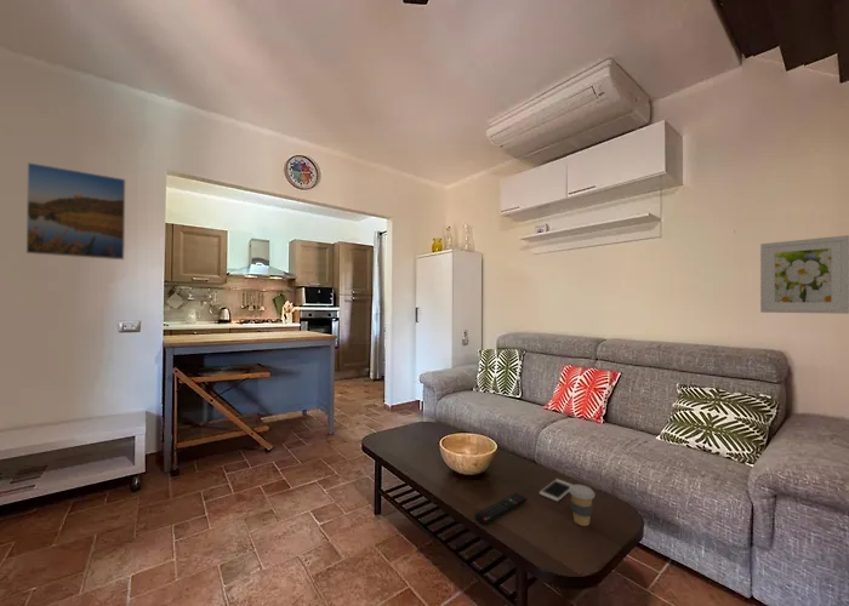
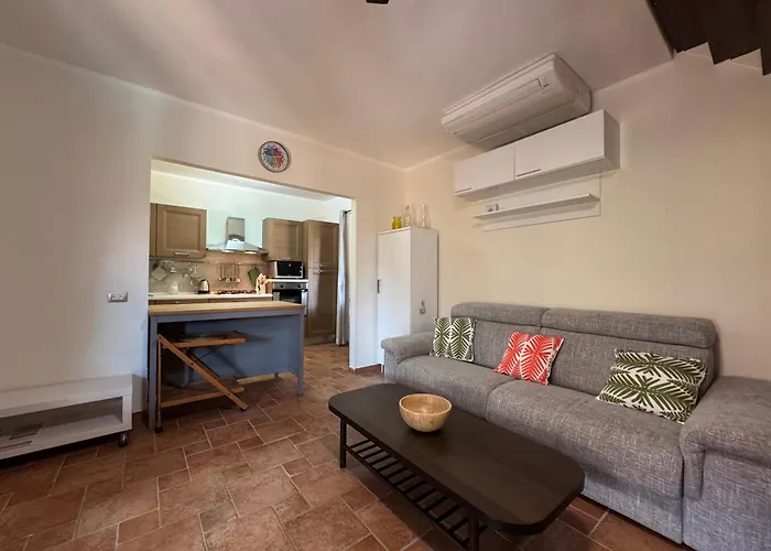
- cell phone [539,478,574,503]
- remote control [473,492,529,525]
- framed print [25,161,126,261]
- coffee cup [568,484,596,527]
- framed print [759,234,849,315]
